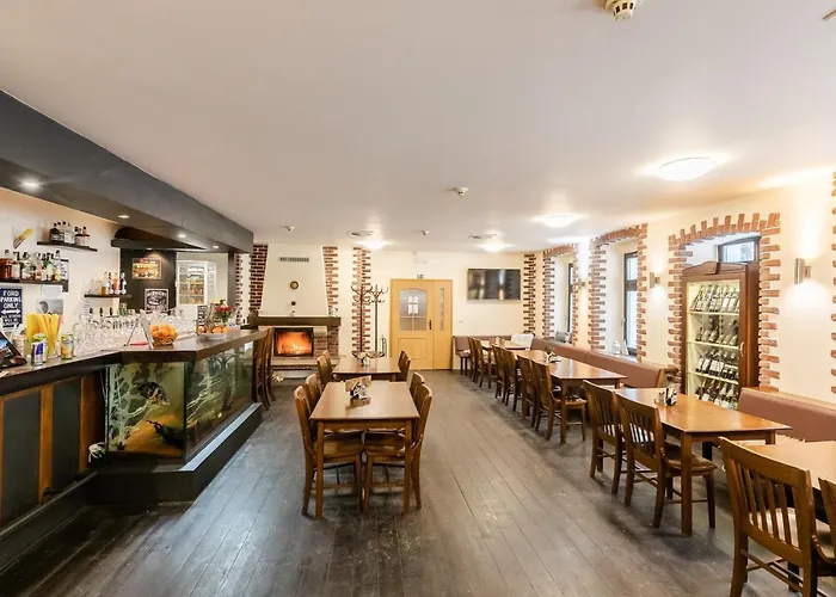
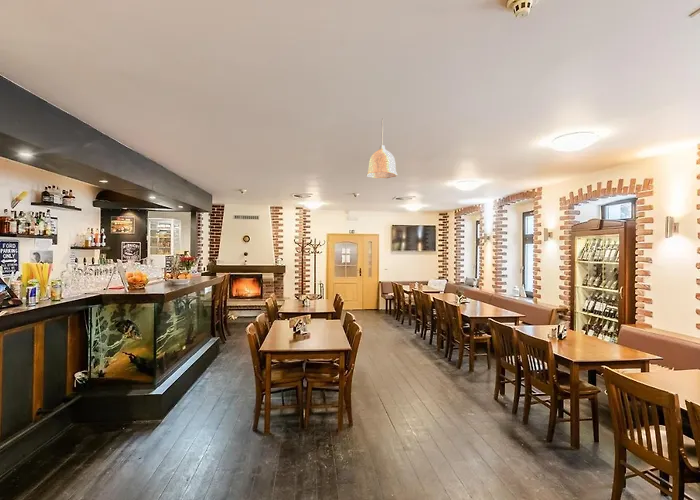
+ pendant lamp [366,117,398,179]
